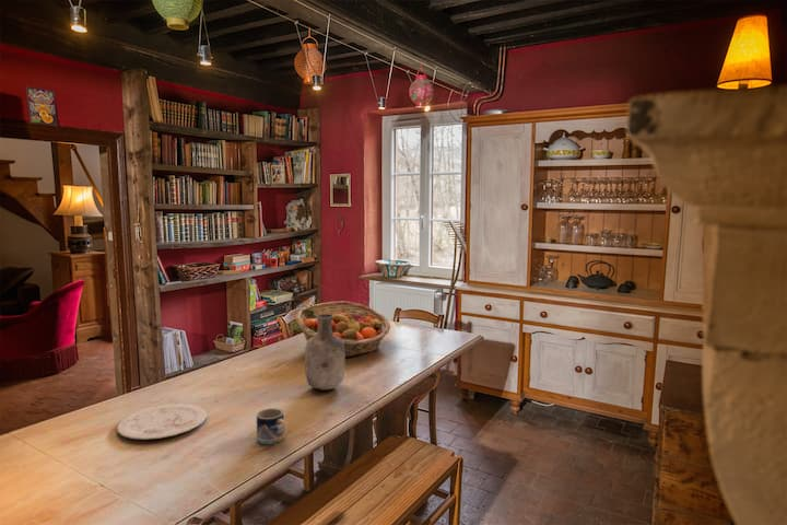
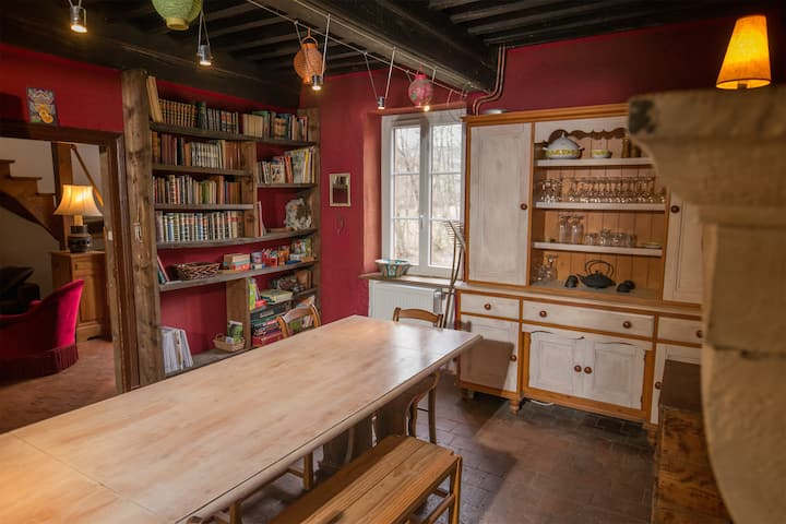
- plate [116,402,208,441]
- vase [304,314,345,392]
- fruit basket [295,301,391,359]
- mug [256,407,287,445]
